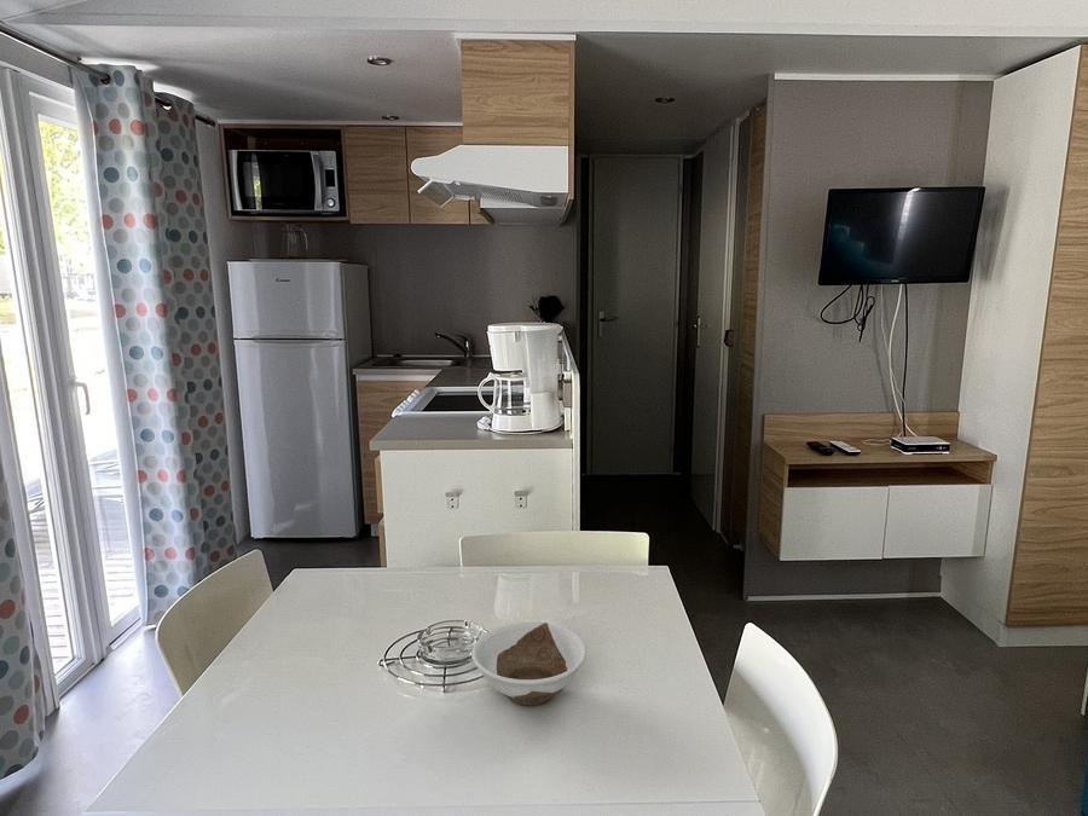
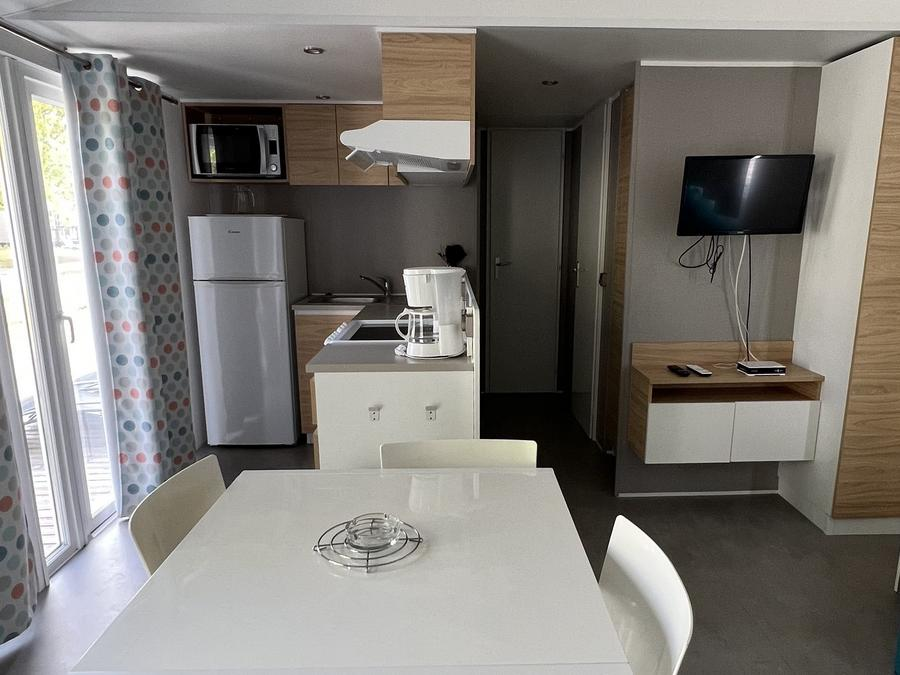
- bowl [471,620,588,707]
